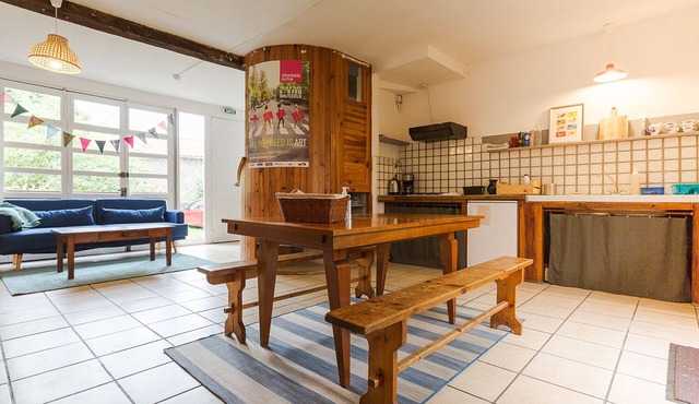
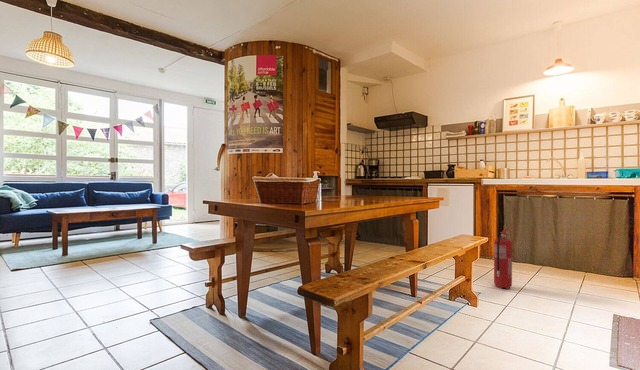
+ fire extinguisher [493,227,513,290]
